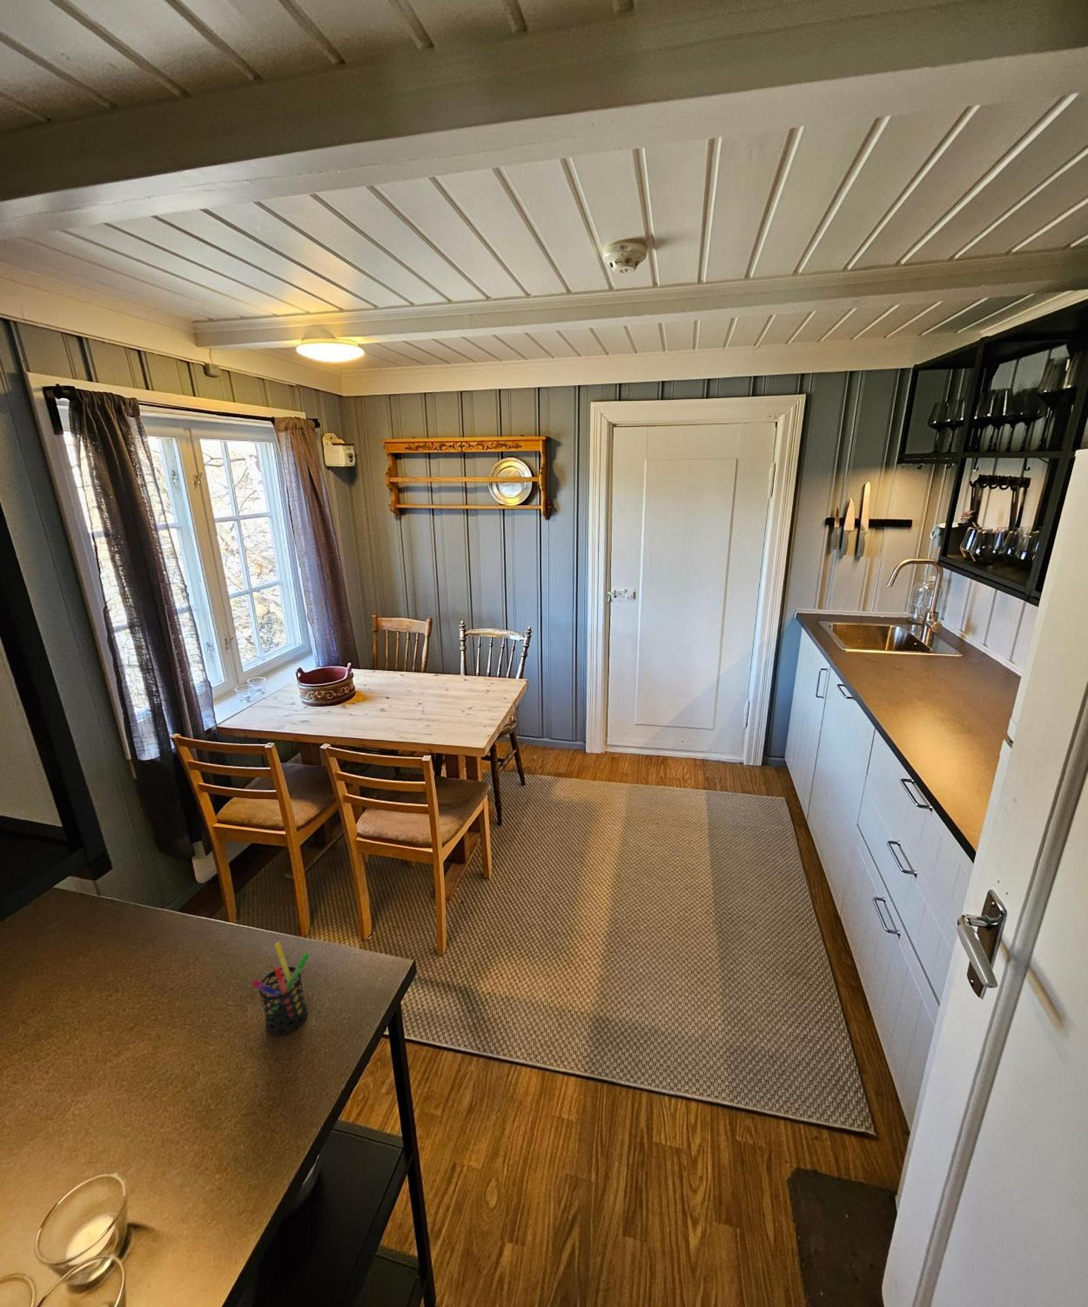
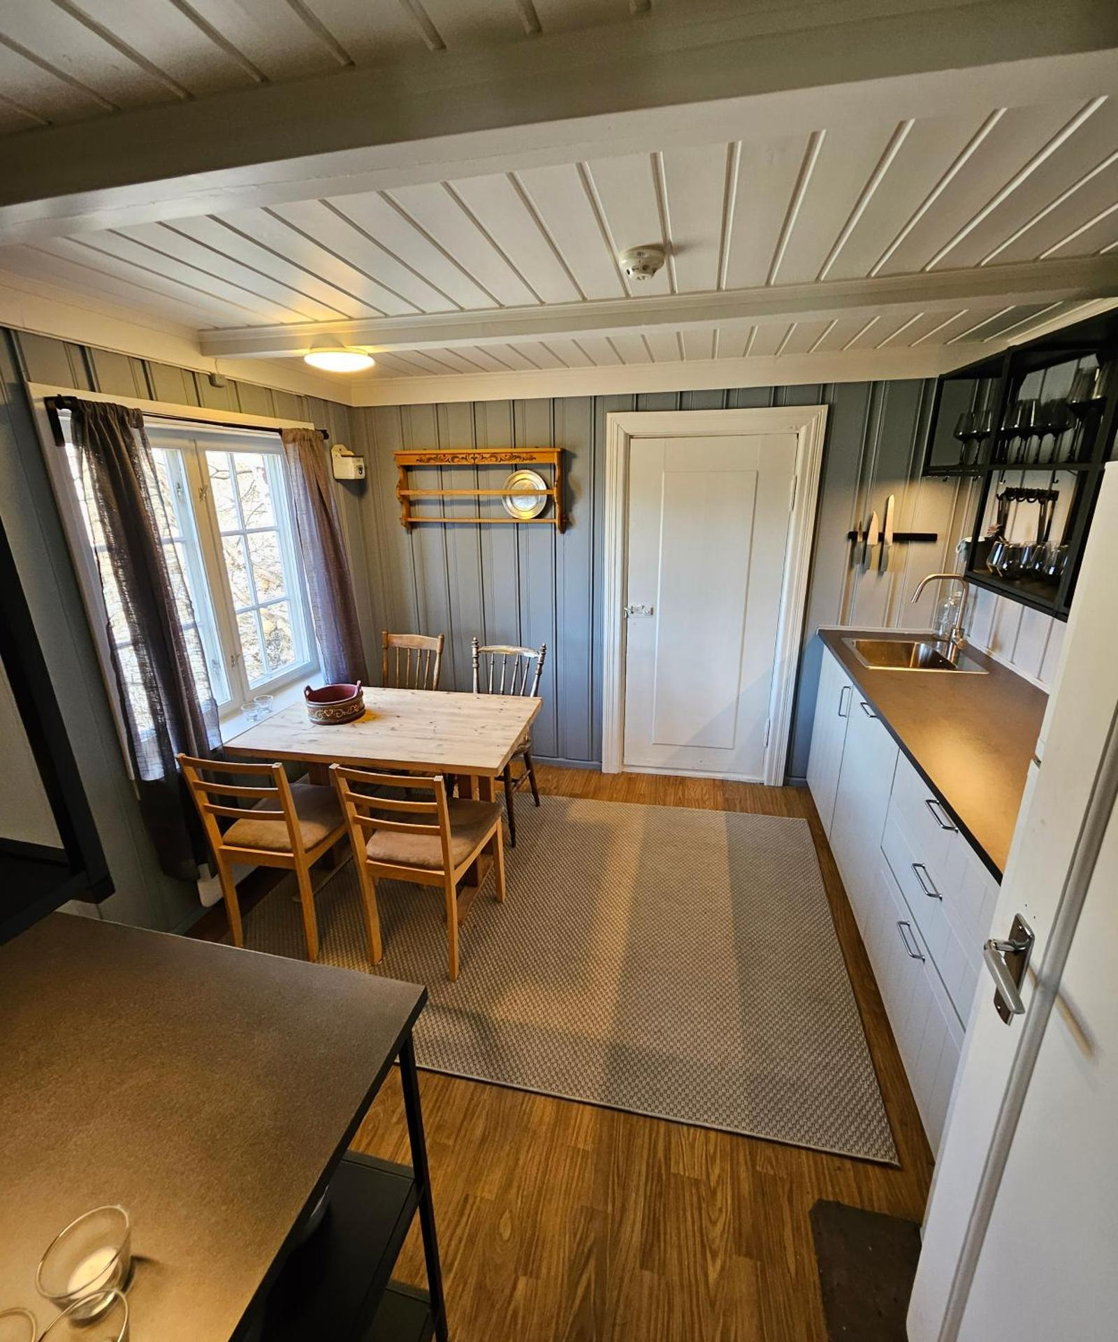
- pen holder [252,941,310,1036]
